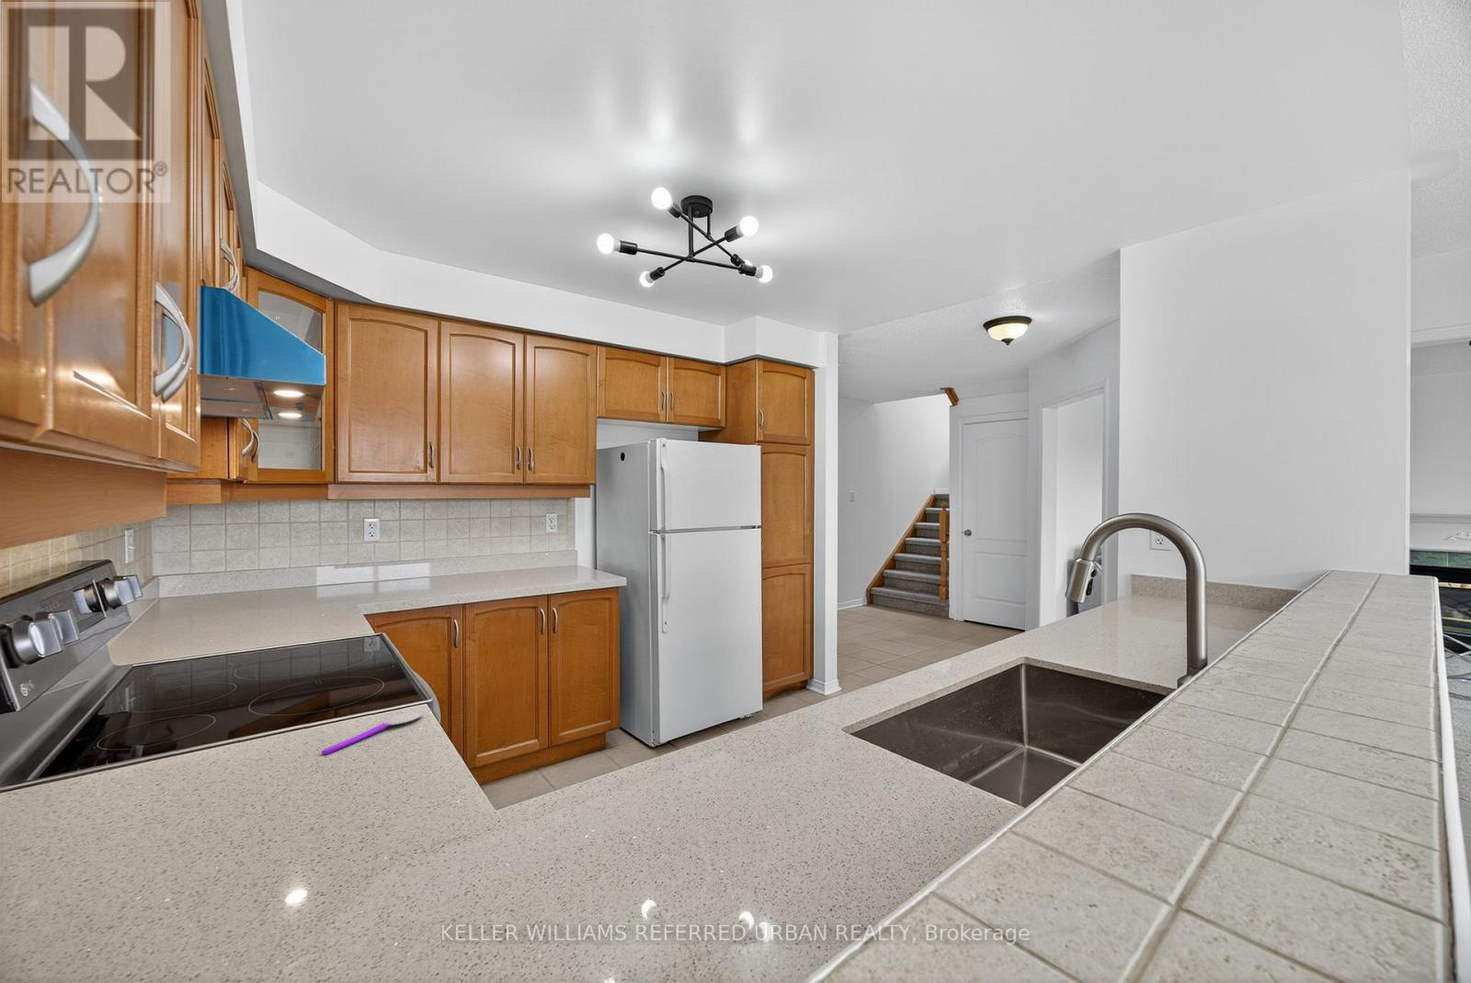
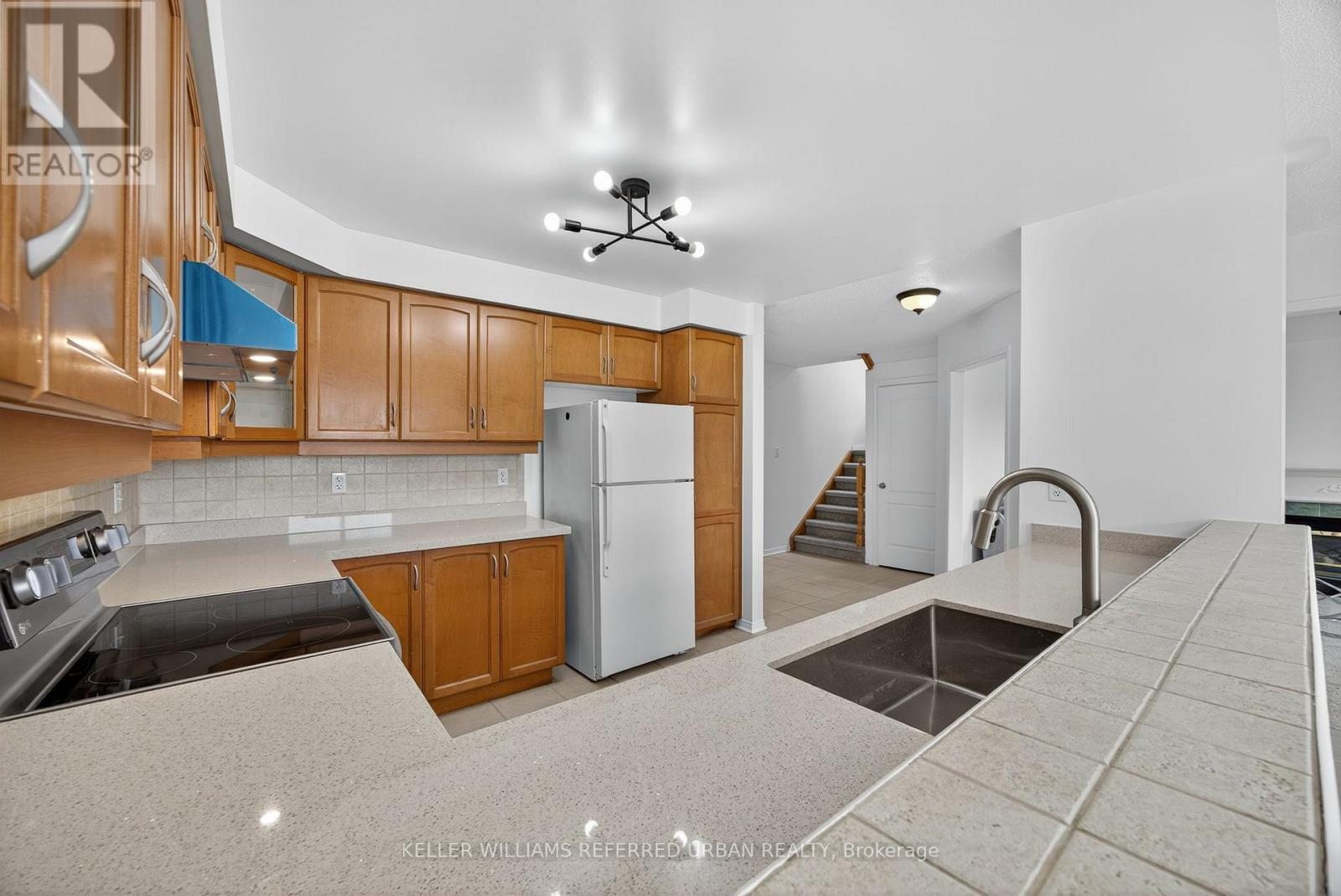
- spoon [321,711,423,755]
